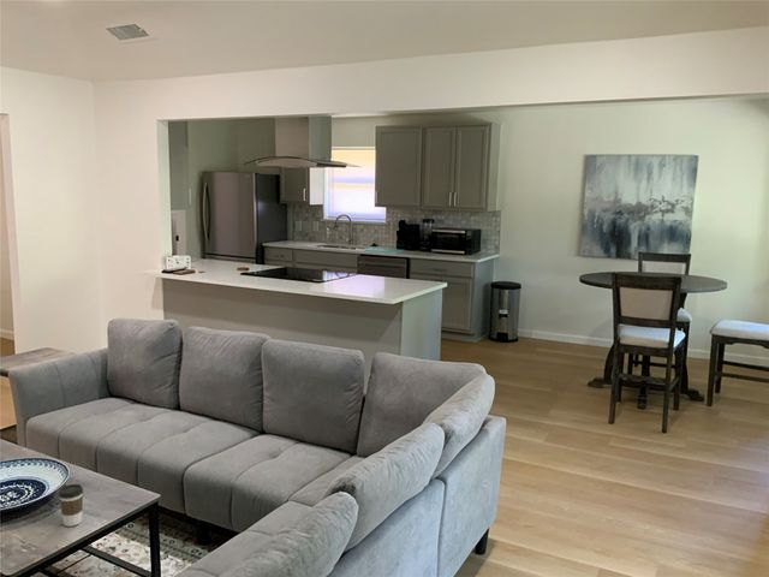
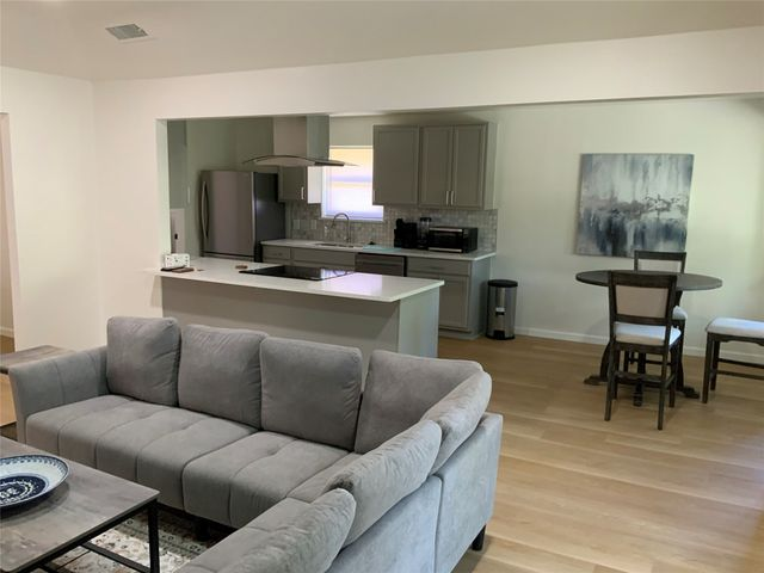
- coffee cup [58,483,84,528]
